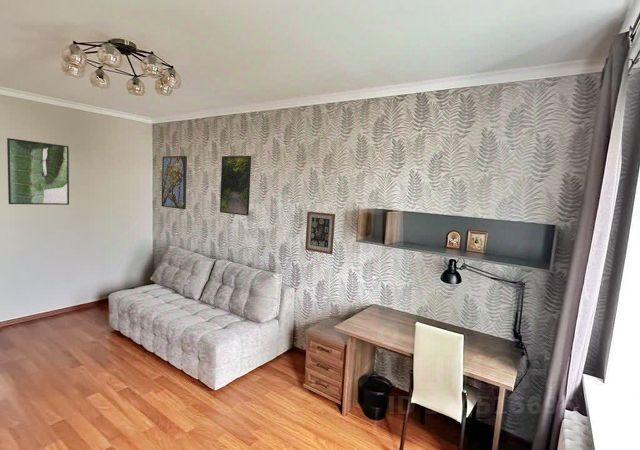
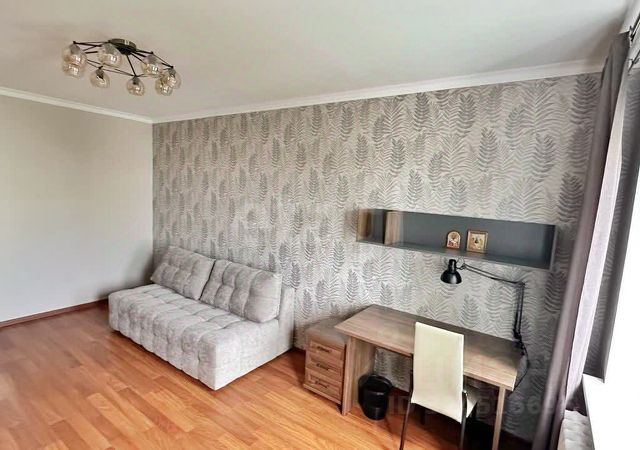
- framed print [161,155,188,210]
- wall art [304,210,336,255]
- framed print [219,155,252,217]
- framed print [6,137,70,206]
